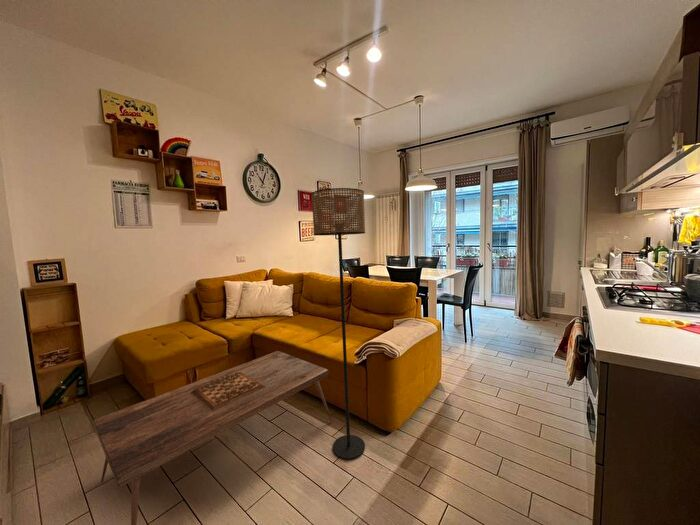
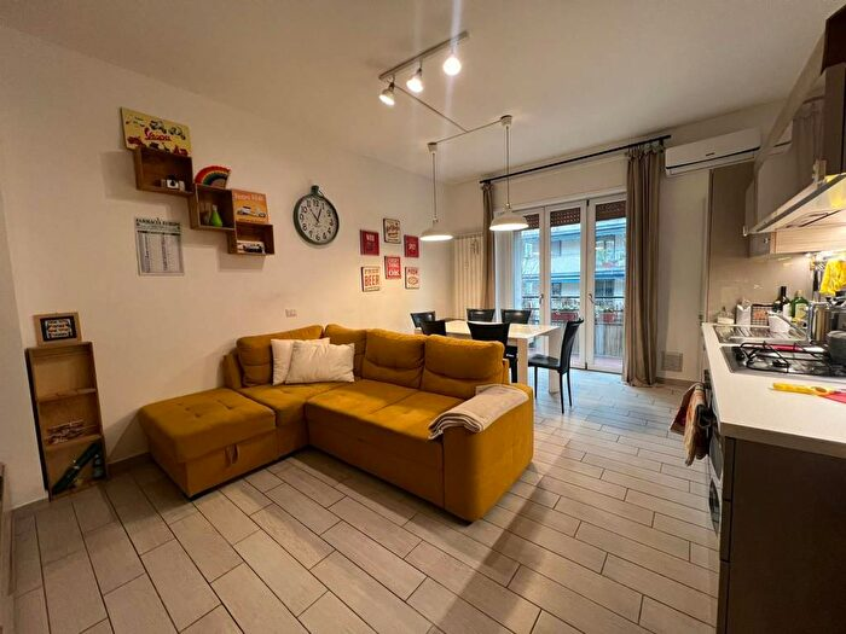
- coffee table [92,350,333,525]
- floor lamp [311,187,366,460]
